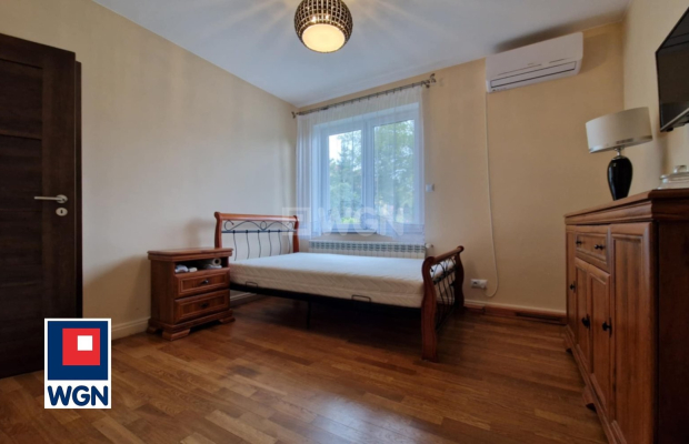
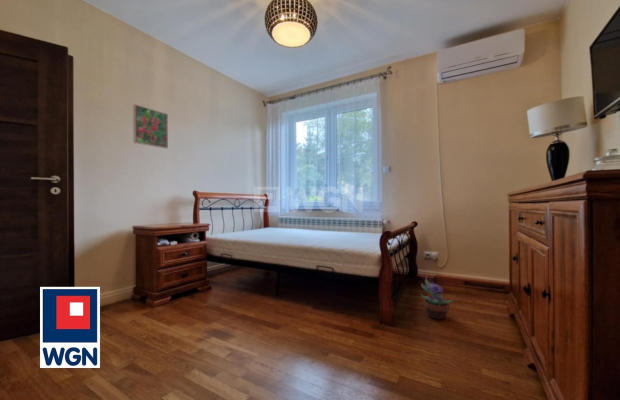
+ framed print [132,103,169,150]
+ decorative plant [419,276,455,321]
